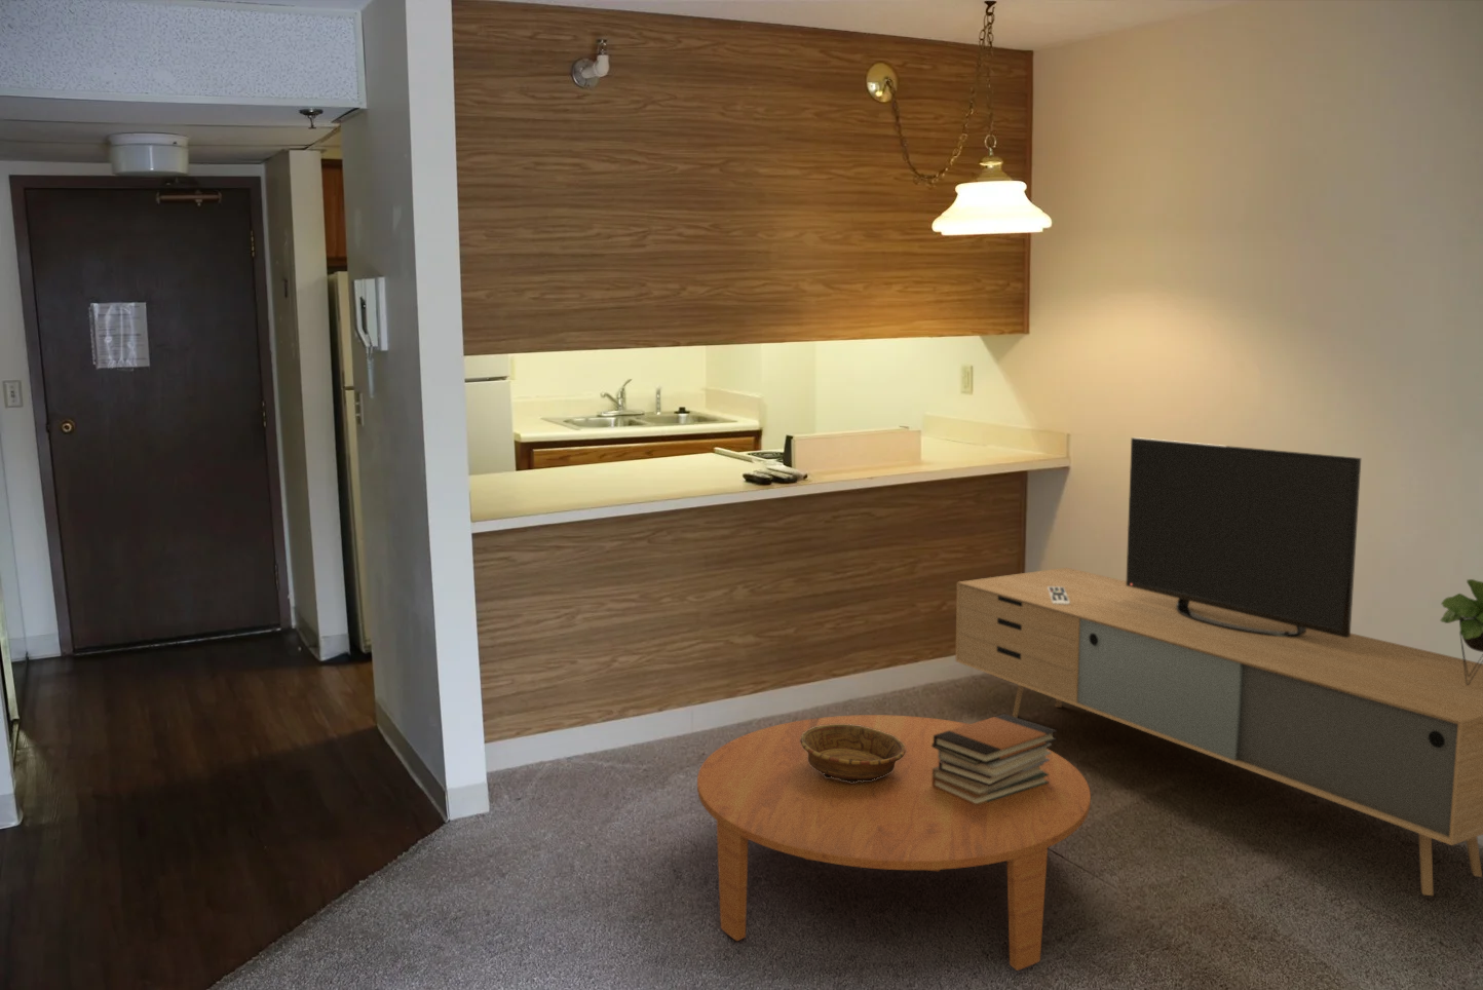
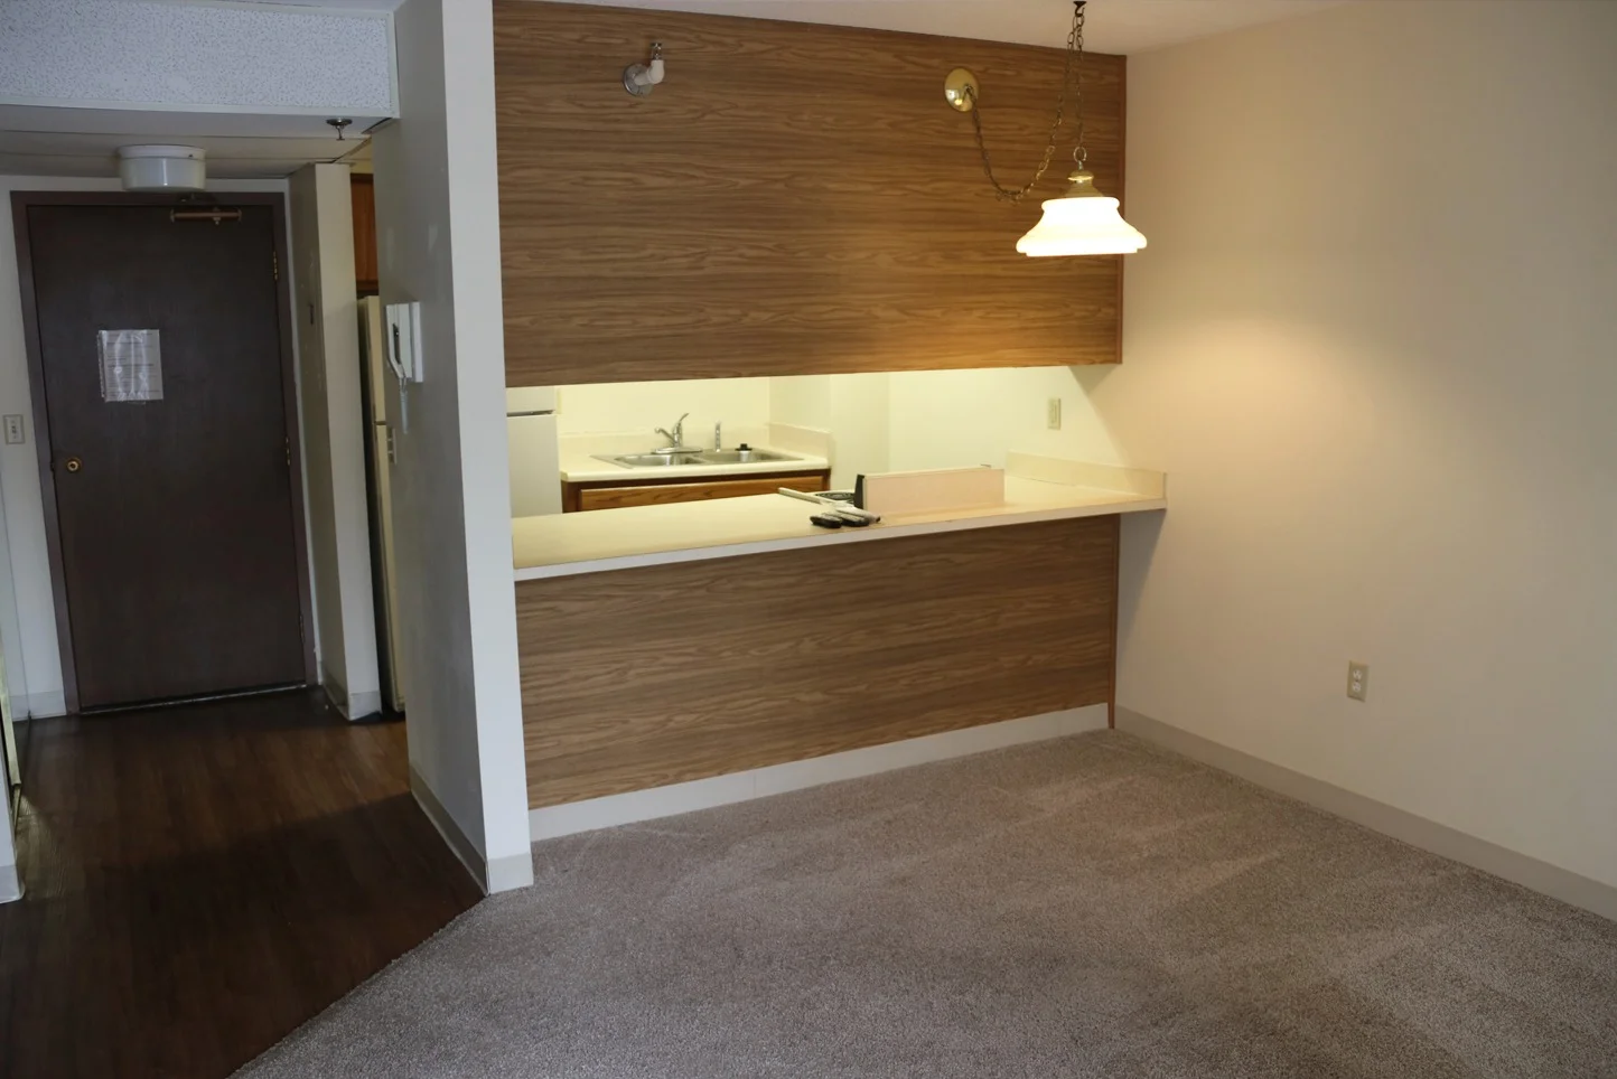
- coffee table [696,714,1092,971]
- book stack [932,713,1058,807]
- media console [954,436,1483,896]
- decorative bowl [800,724,906,782]
